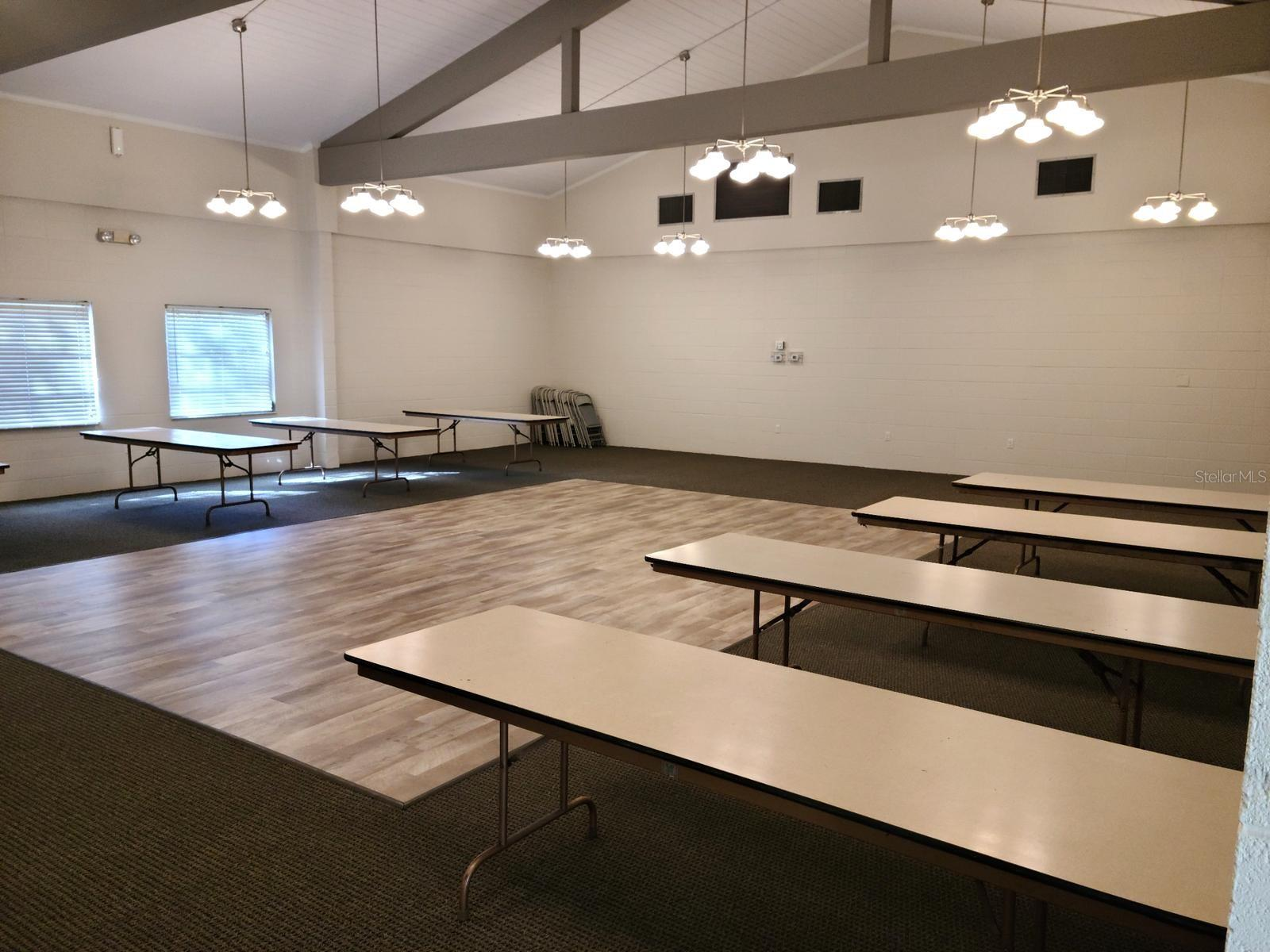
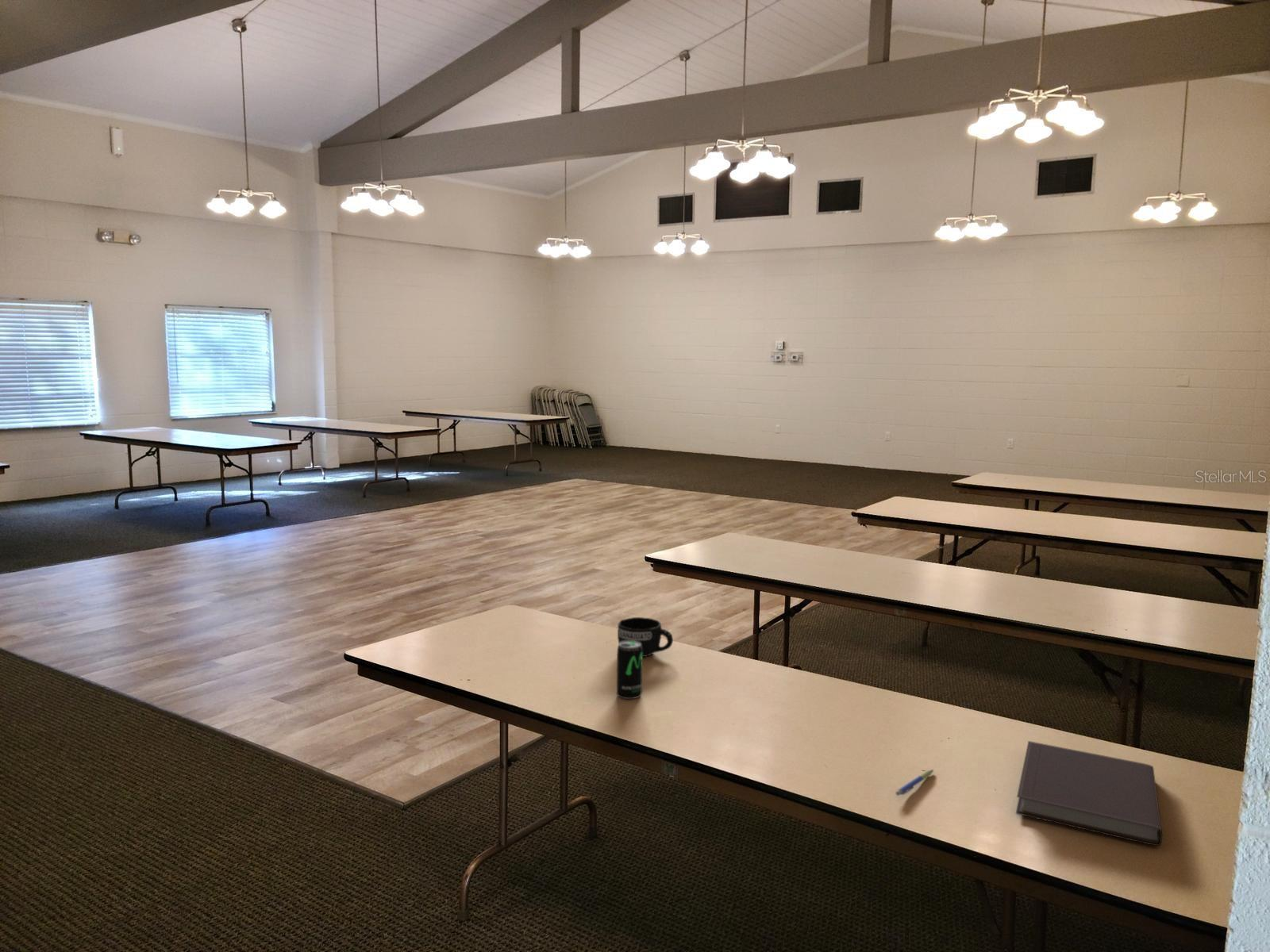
+ mug [617,616,674,658]
+ notebook [1015,740,1163,846]
+ pen [895,769,934,797]
+ beverage can [616,640,643,700]
